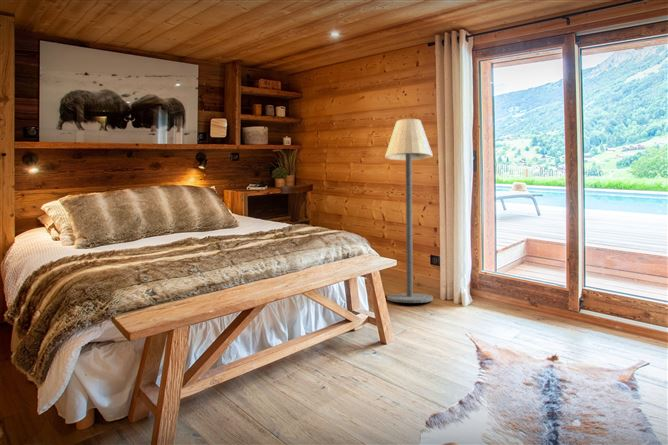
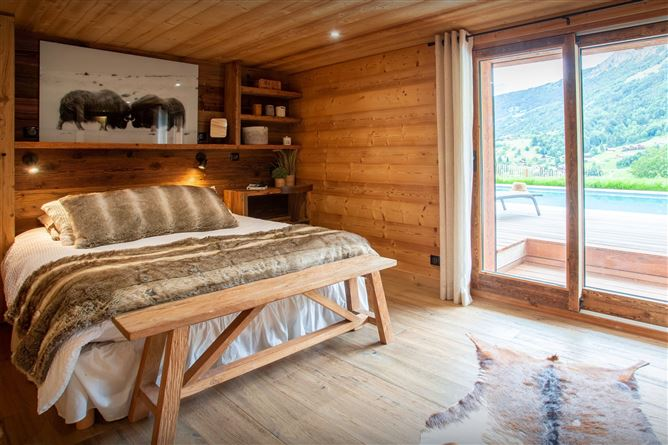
- floor lamp [384,118,434,304]
